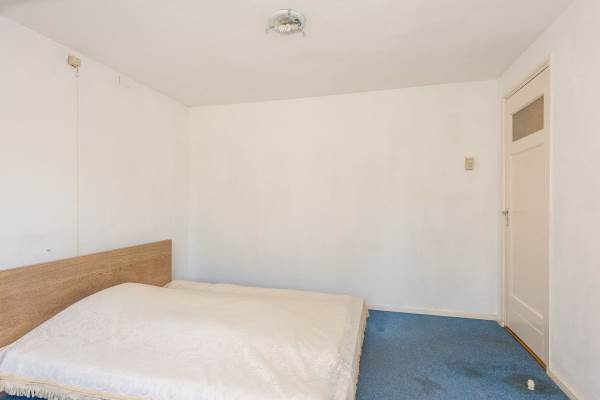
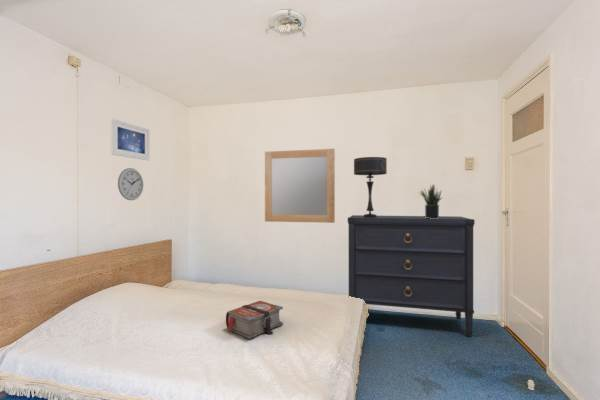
+ home mirror [264,148,336,224]
+ potted plant [418,183,443,219]
+ wall clock [117,167,144,201]
+ dresser [347,214,476,338]
+ bible [225,300,284,340]
+ table lamp [353,156,388,218]
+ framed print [110,118,150,161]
